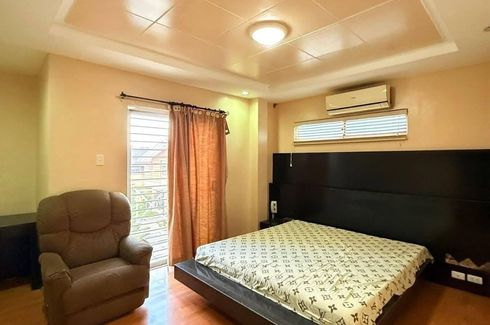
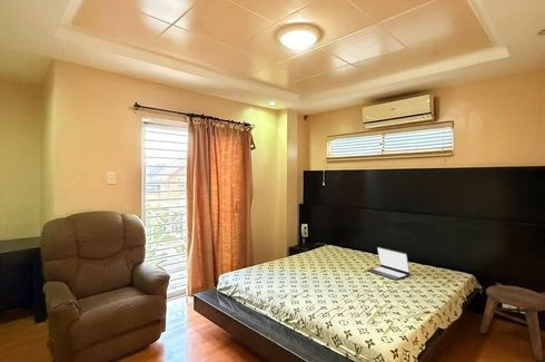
+ stool [478,284,545,362]
+ laptop [366,246,412,281]
